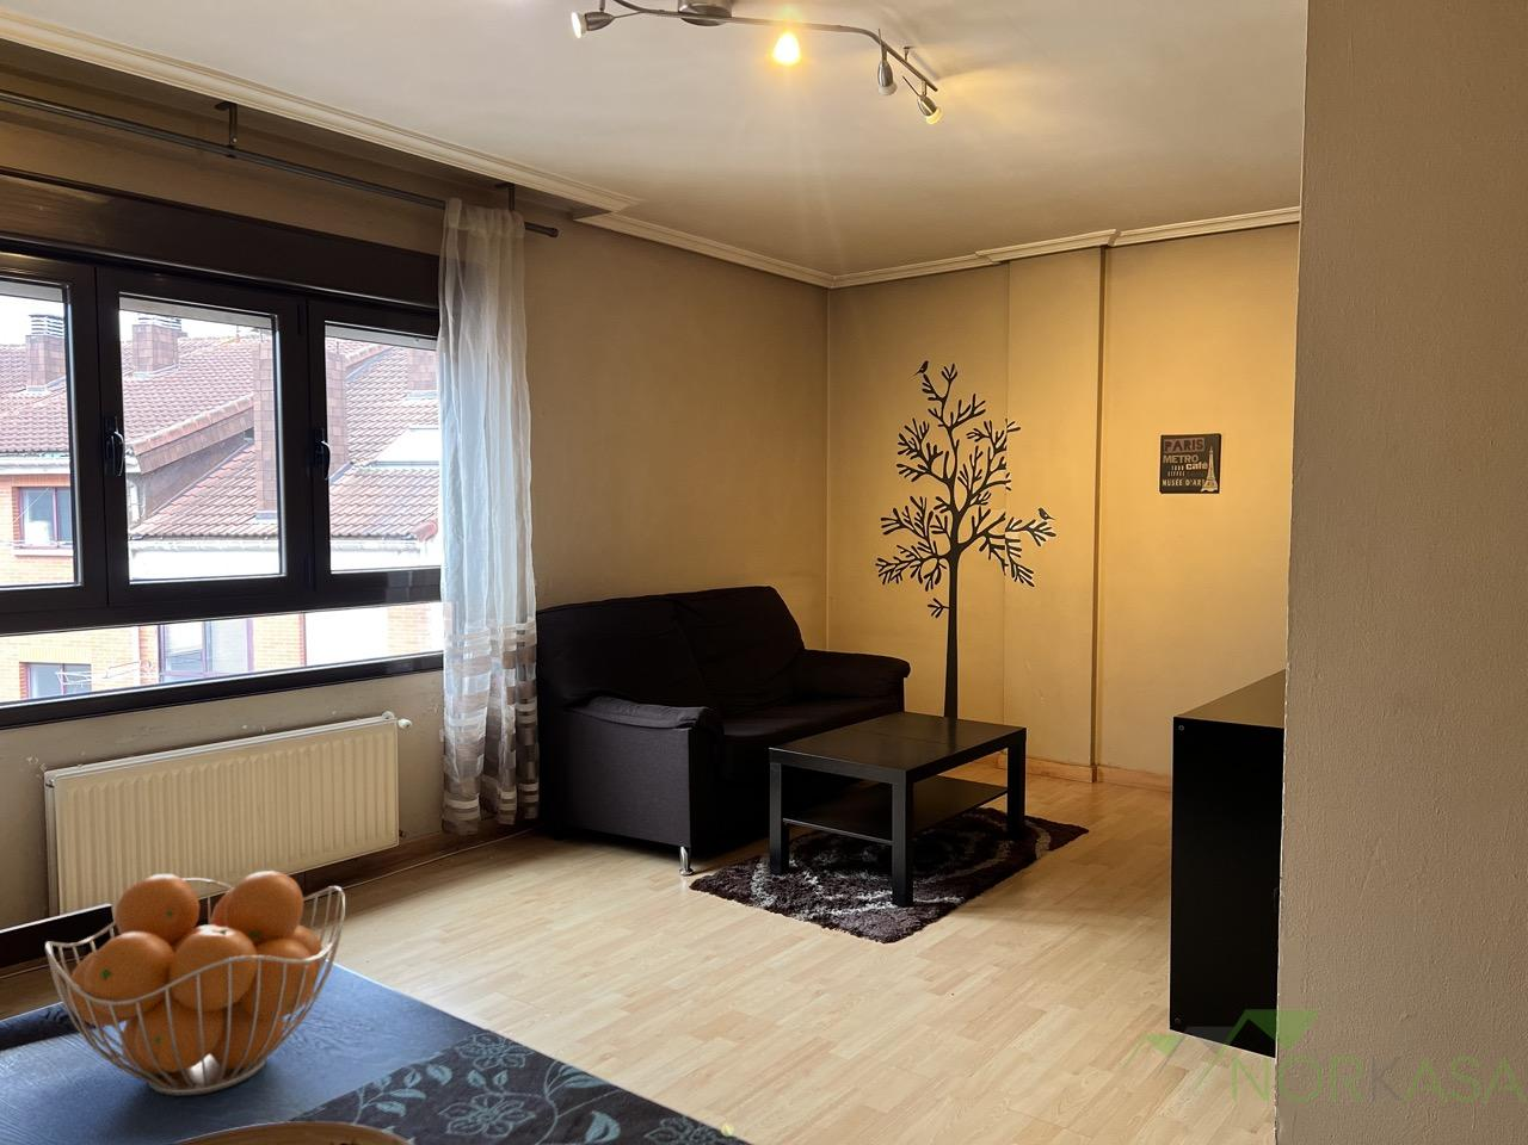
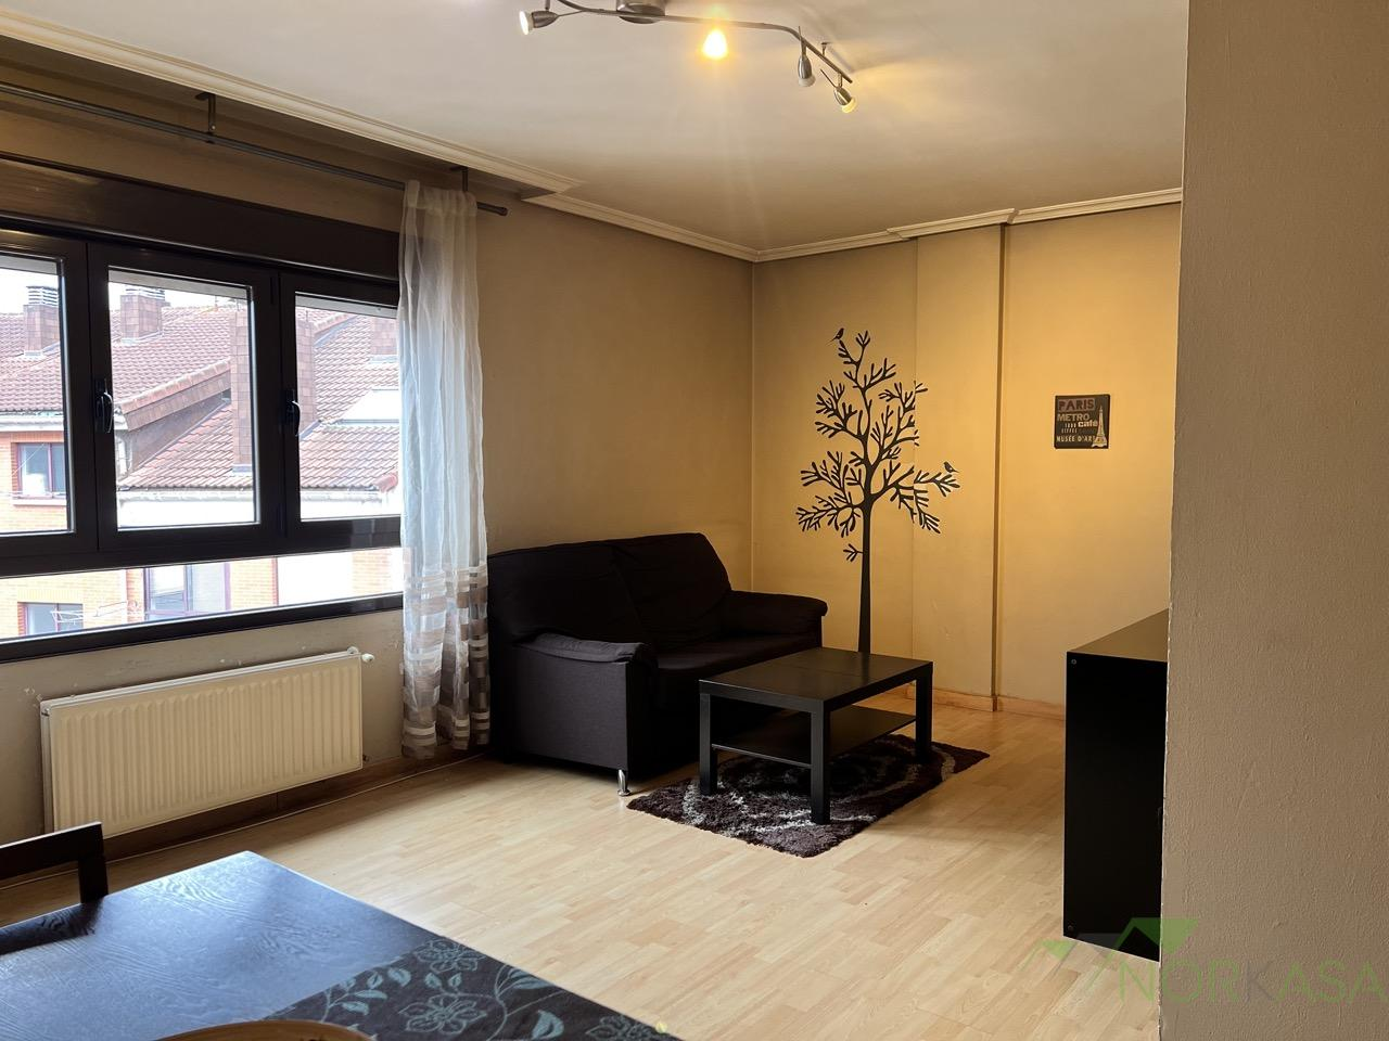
- fruit basket [45,870,347,1097]
